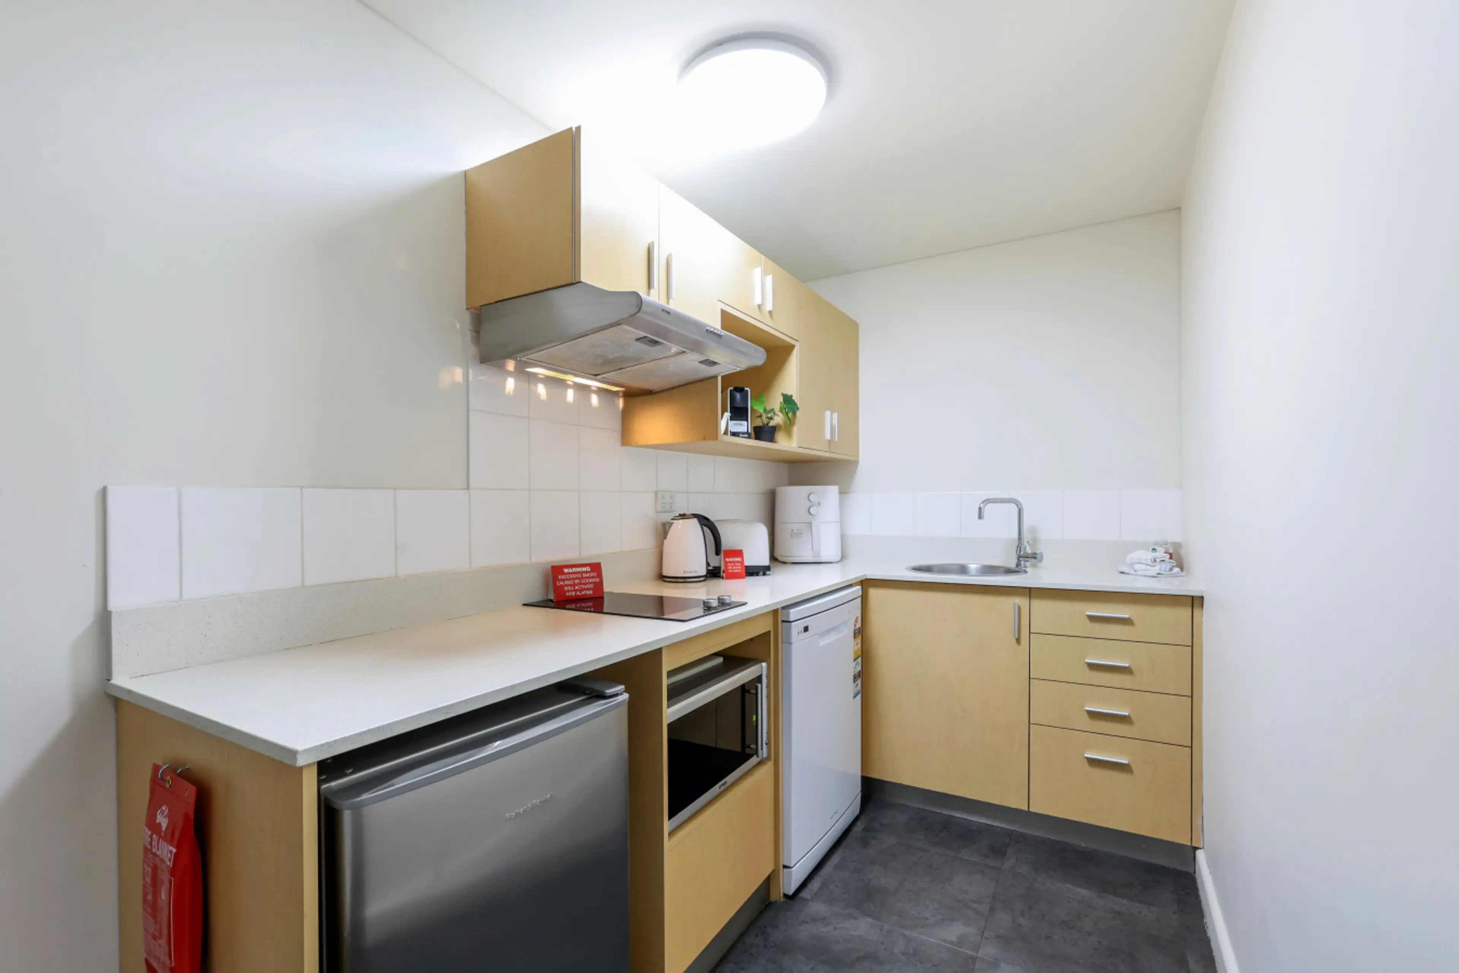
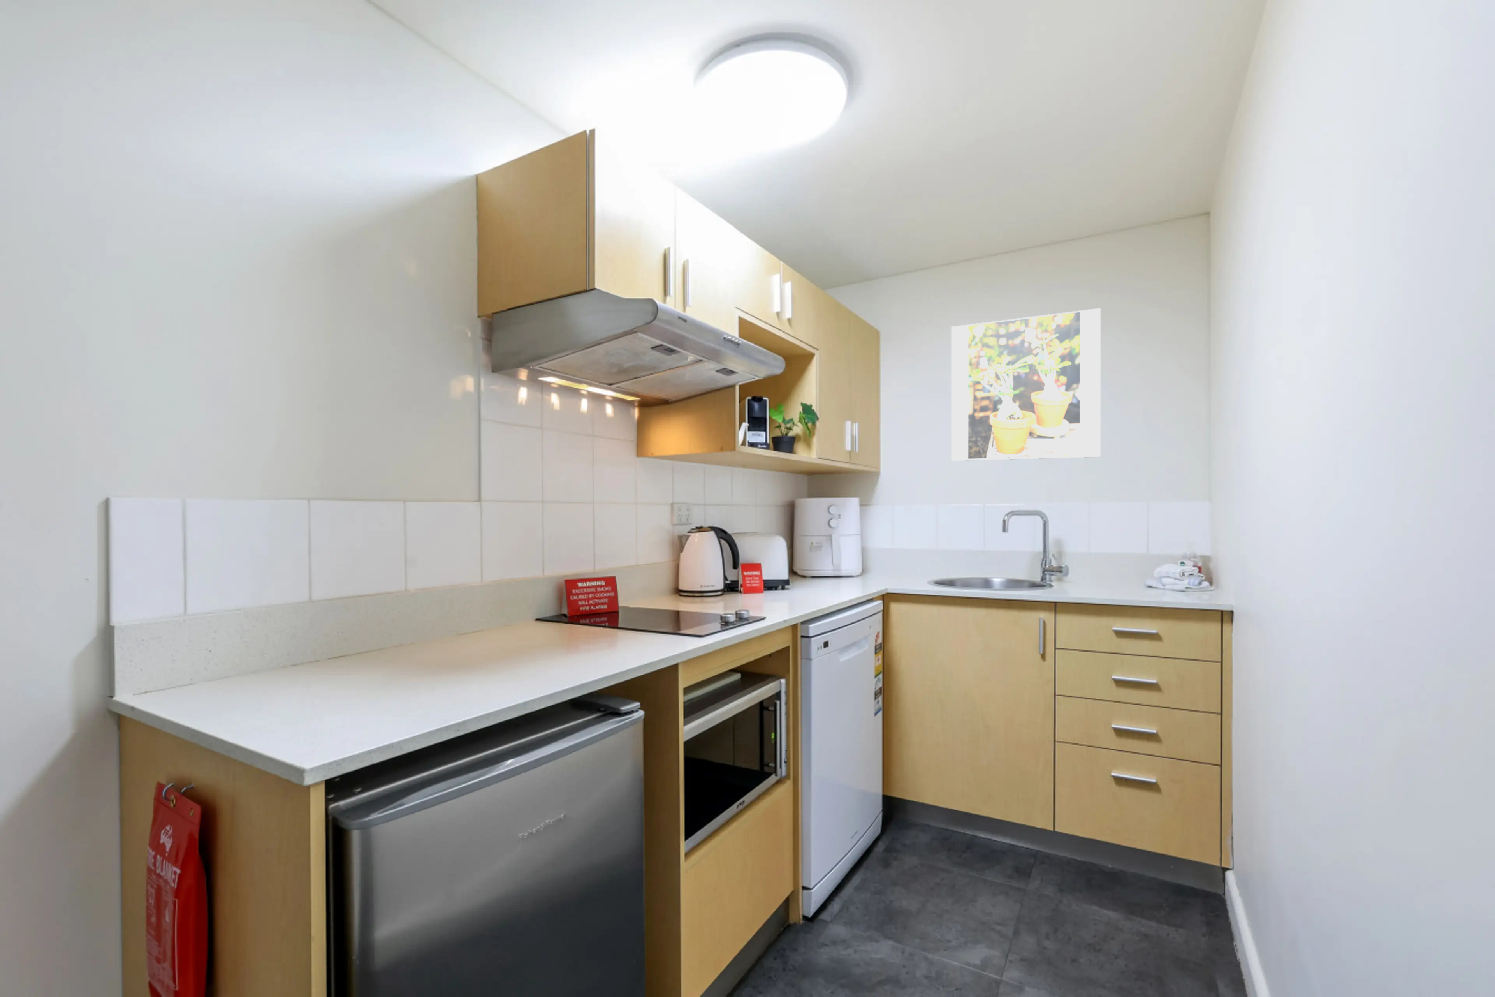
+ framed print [951,307,1101,461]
